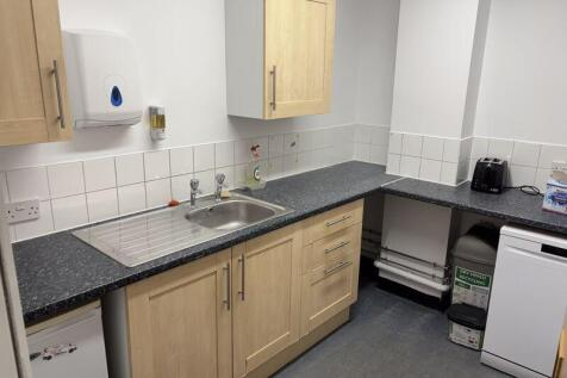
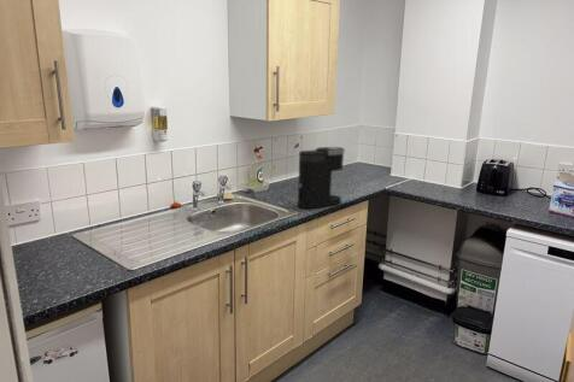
+ coffee maker [297,146,346,210]
